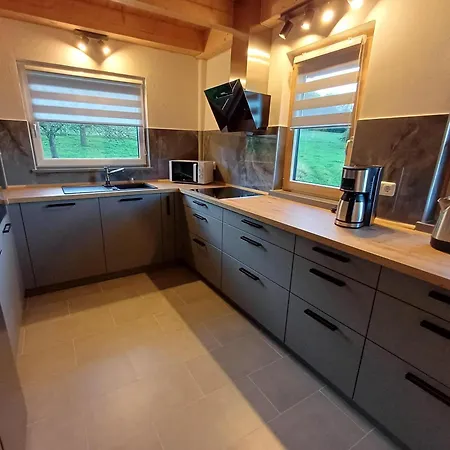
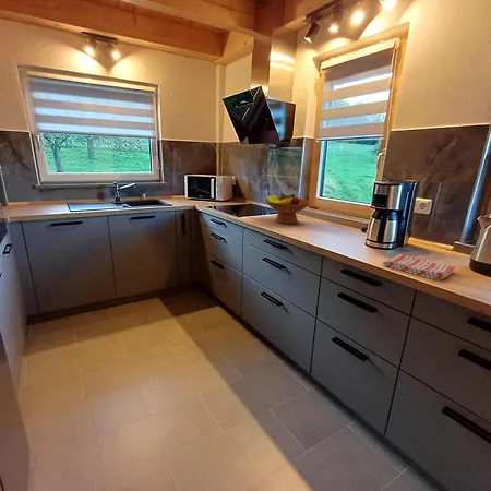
+ fruit bowl [264,192,312,225]
+ dish towel [382,253,456,282]
